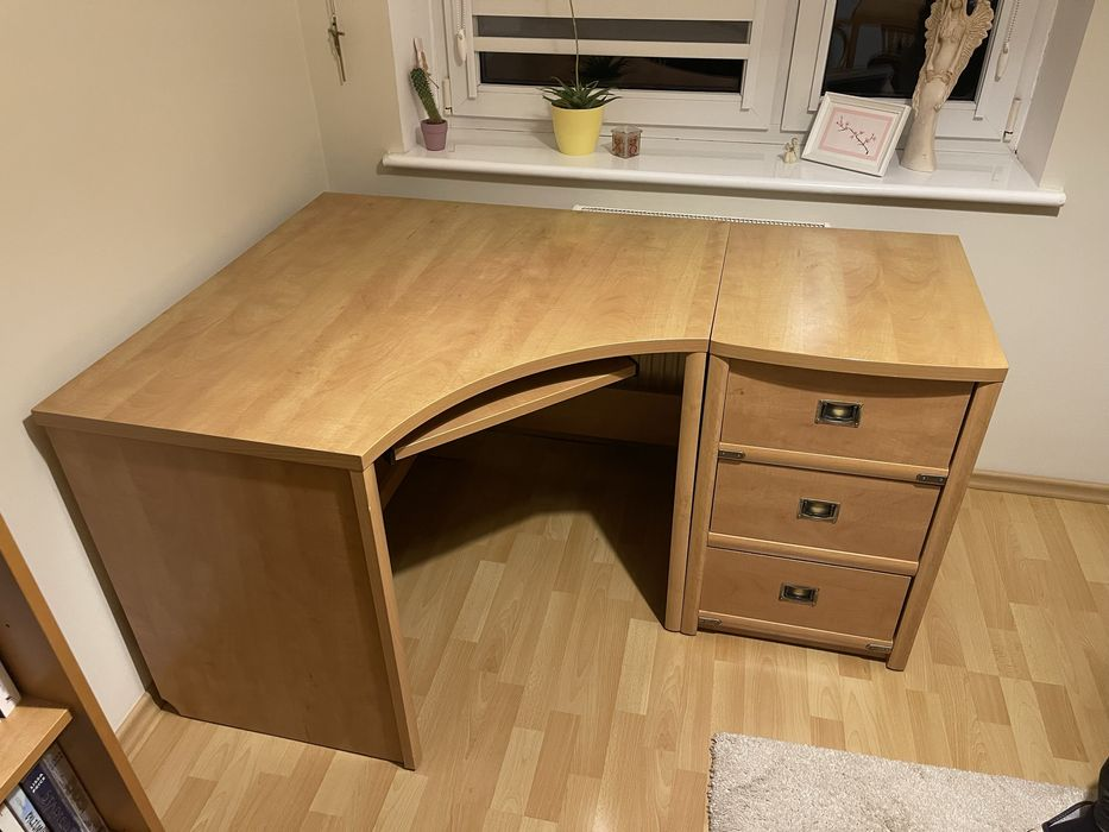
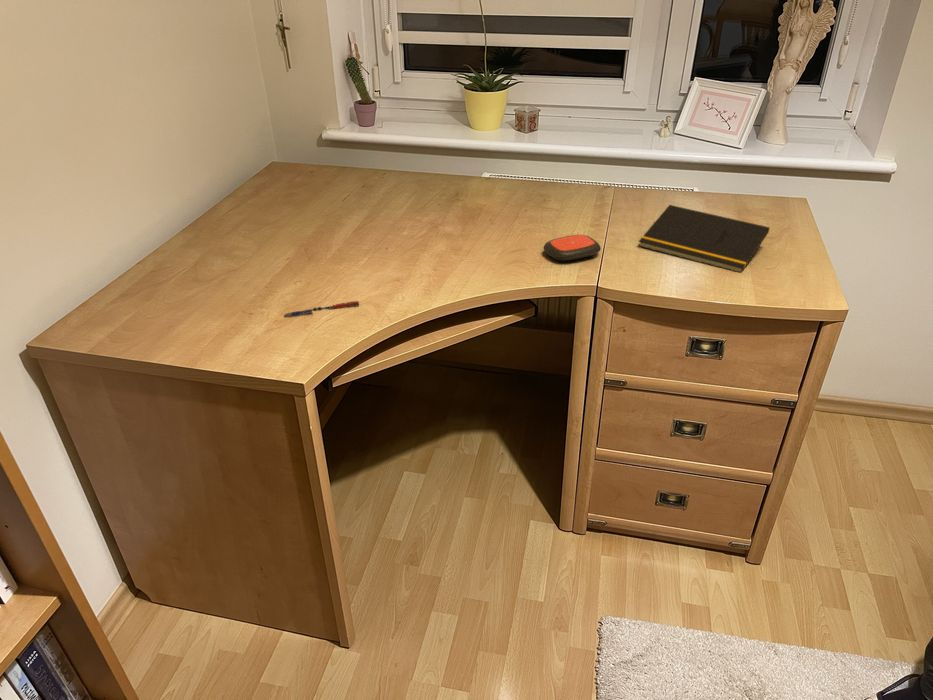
+ remote control [542,234,602,262]
+ pen [284,300,360,318]
+ notepad [637,204,771,274]
